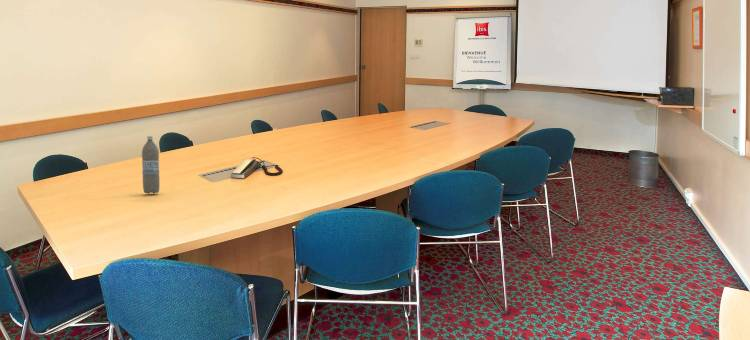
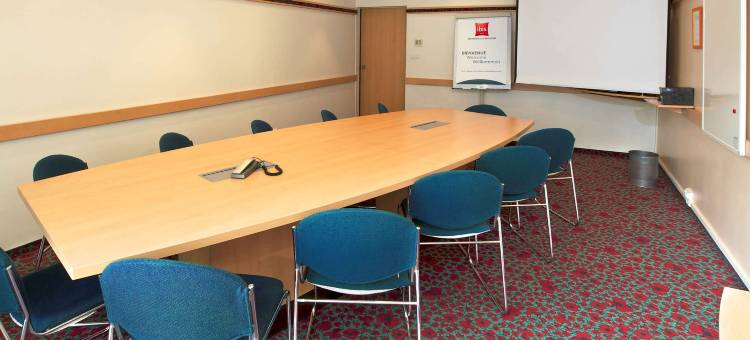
- water bottle [141,135,160,195]
